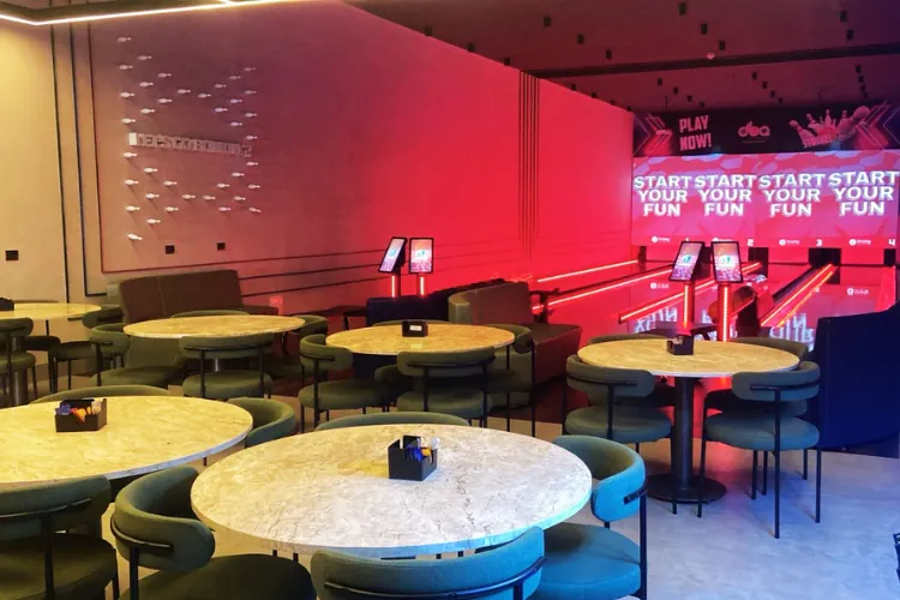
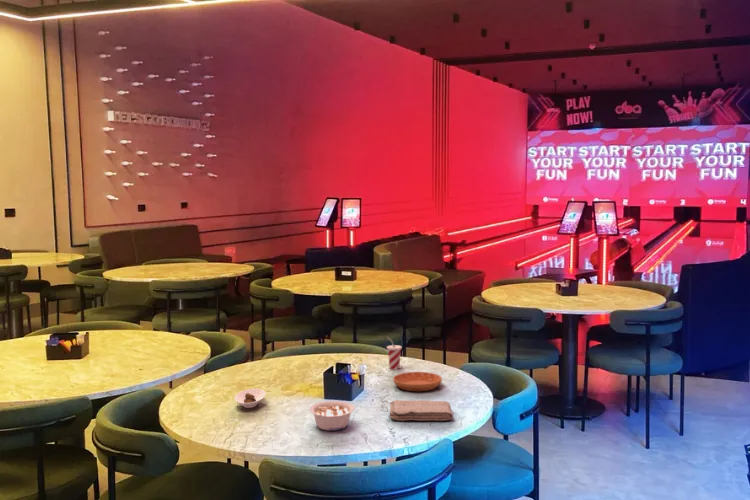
+ saucer [392,371,443,392]
+ saucer [234,388,266,409]
+ washcloth [389,399,454,421]
+ beverage cup [385,335,403,371]
+ legume [309,400,355,432]
